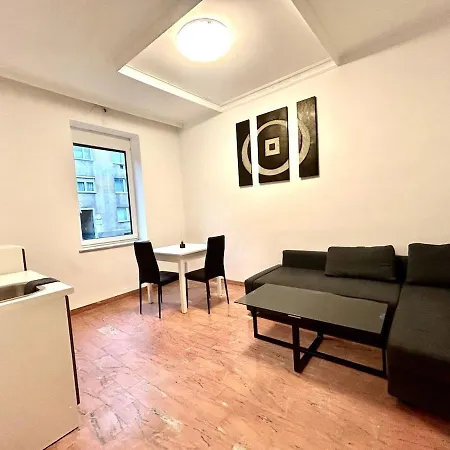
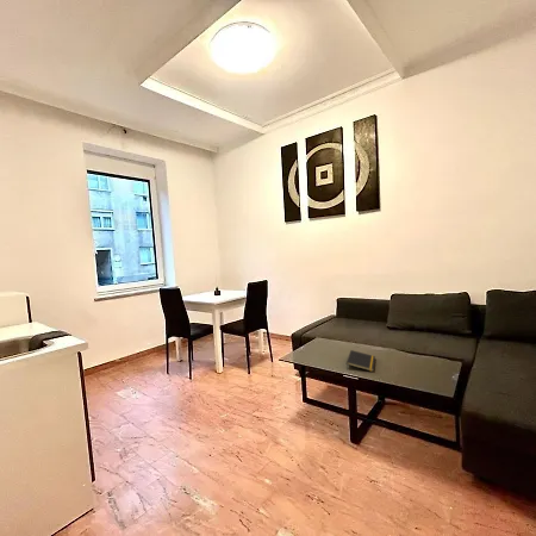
+ notepad [345,349,376,373]
